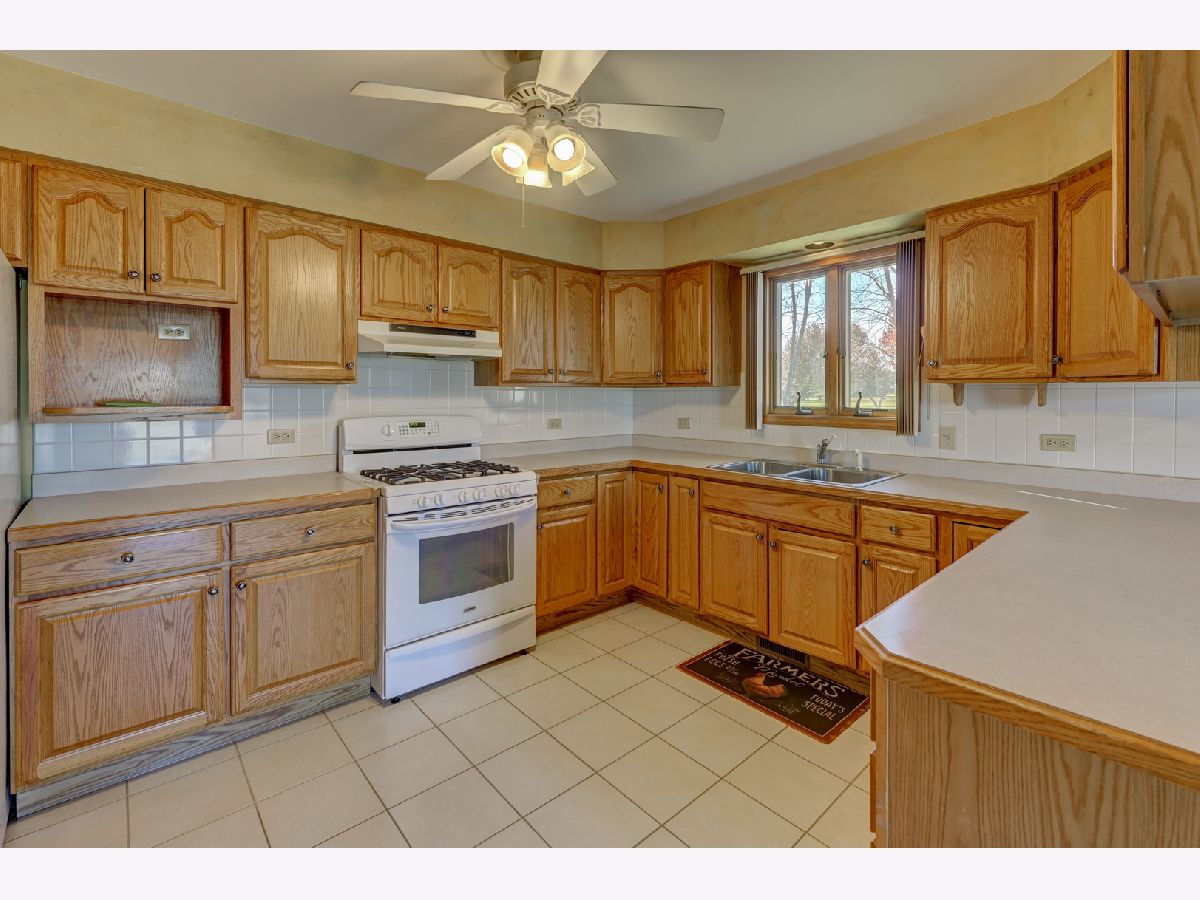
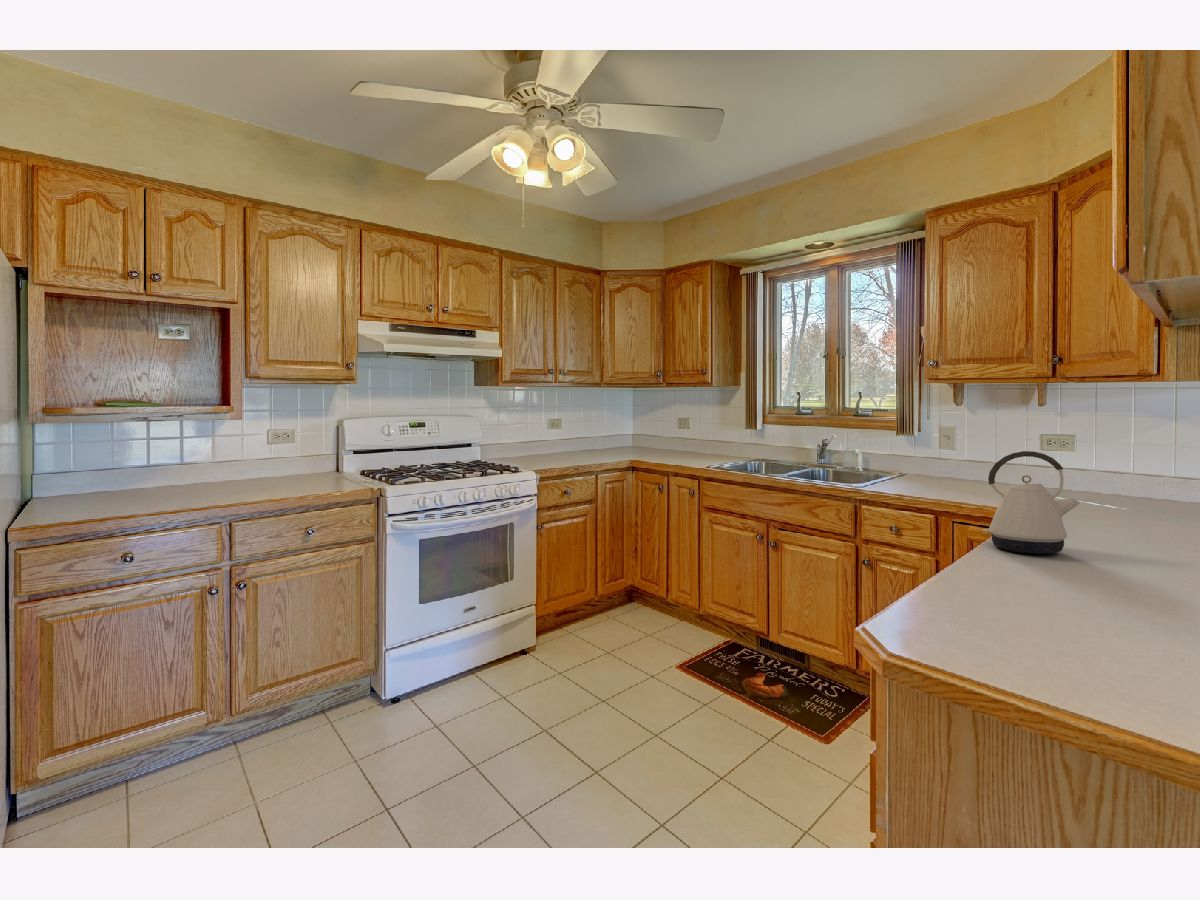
+ kettle [982,450,1081,555]
